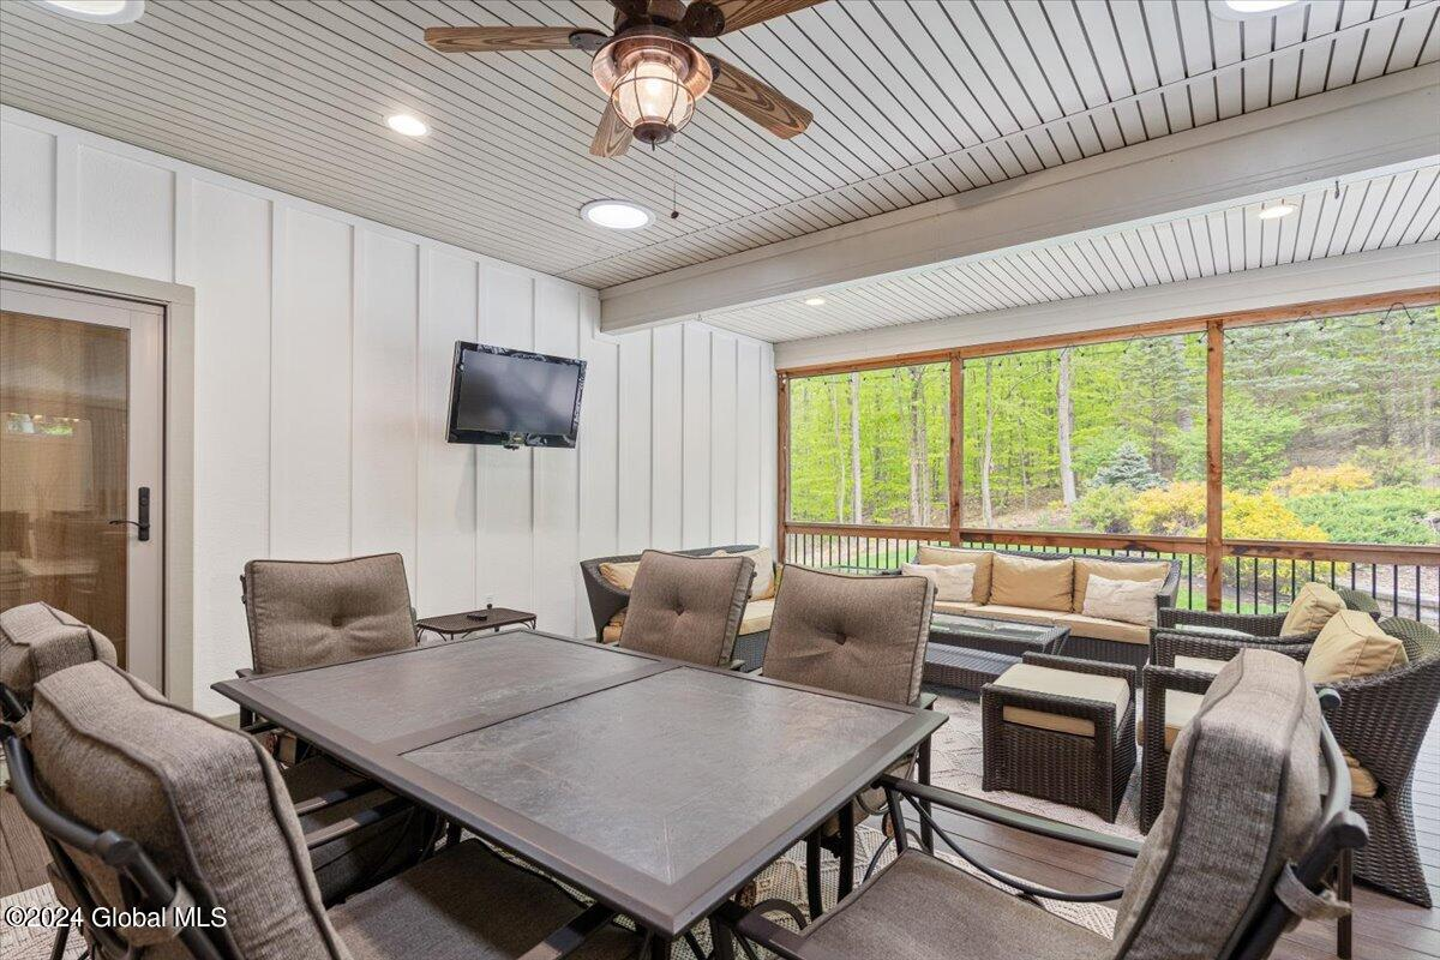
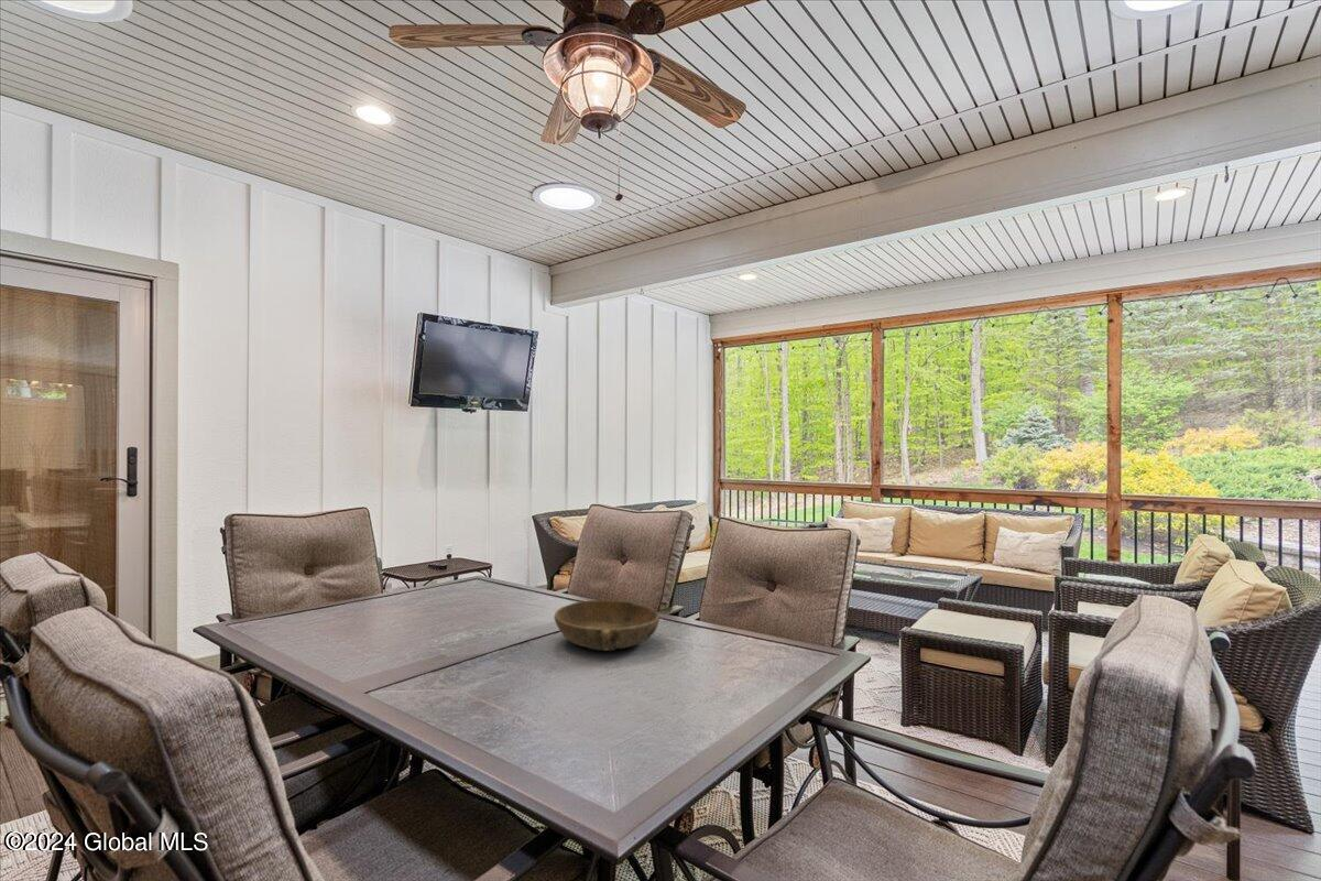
+ bowl [554,599,660,652]
